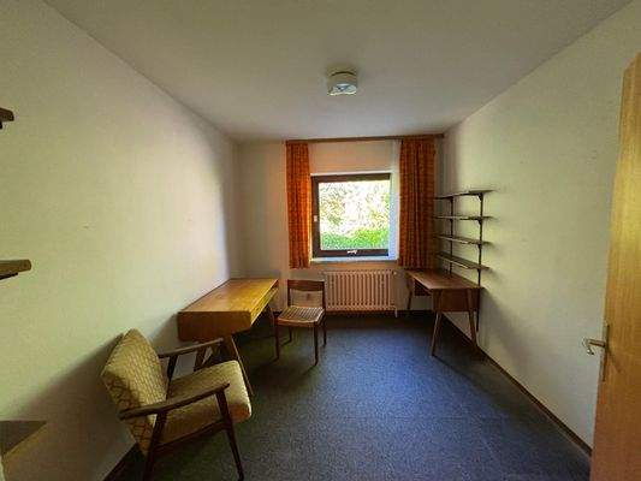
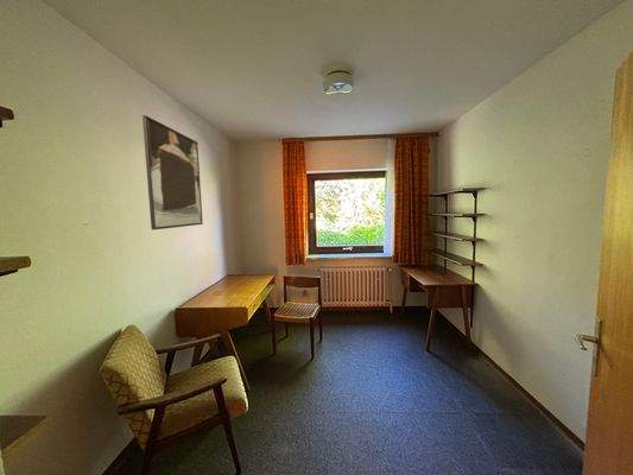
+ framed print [141,114,204,232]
